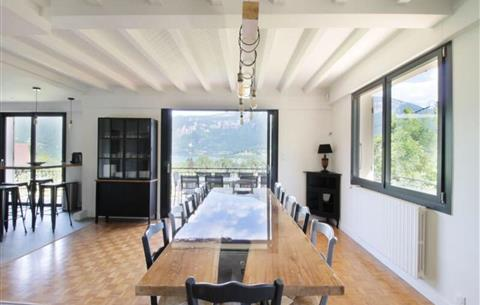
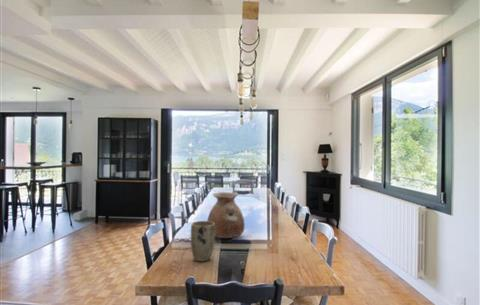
+ vase [206,191,246,239]
+ plant pot [190,220,216,262]
